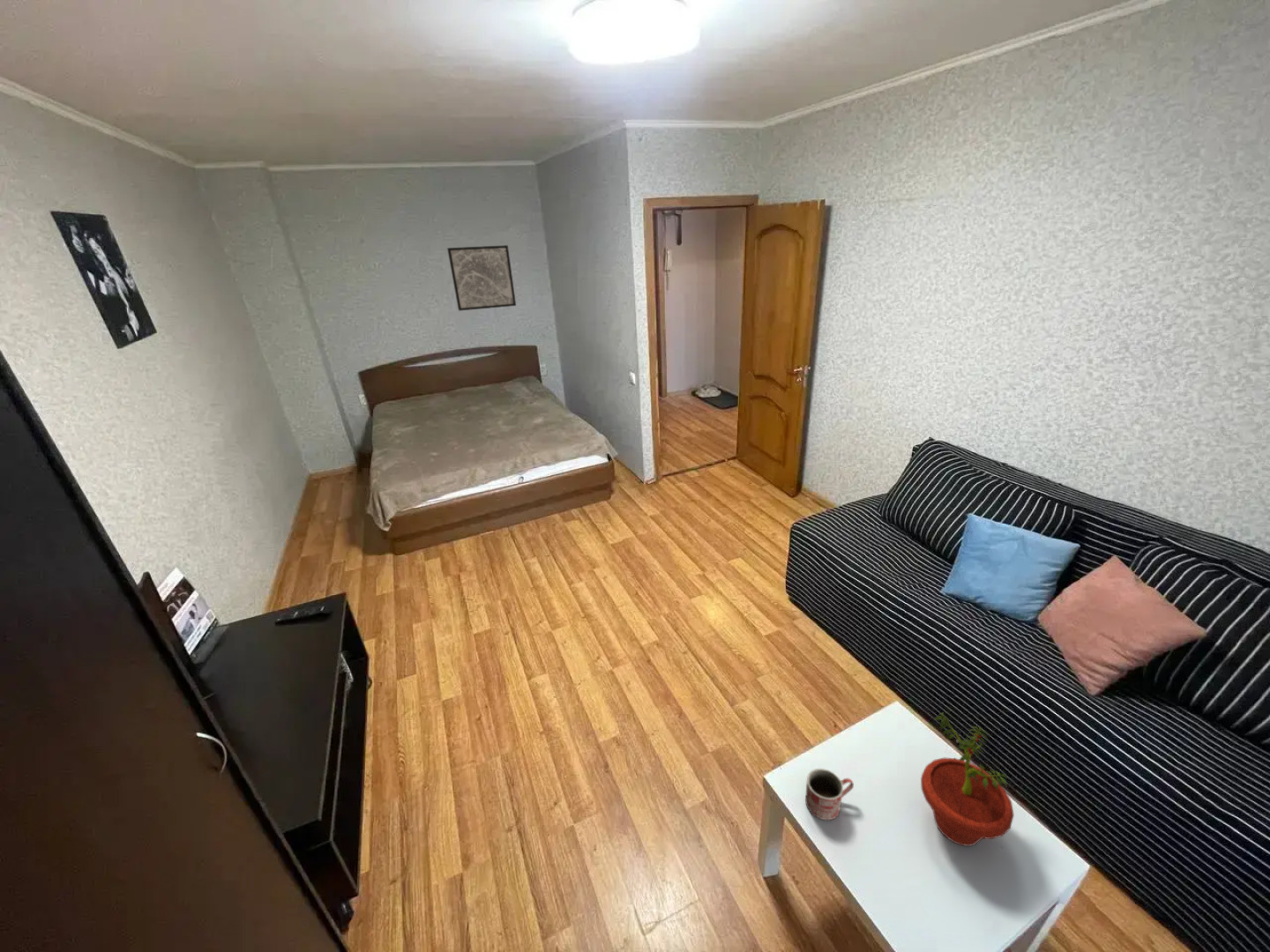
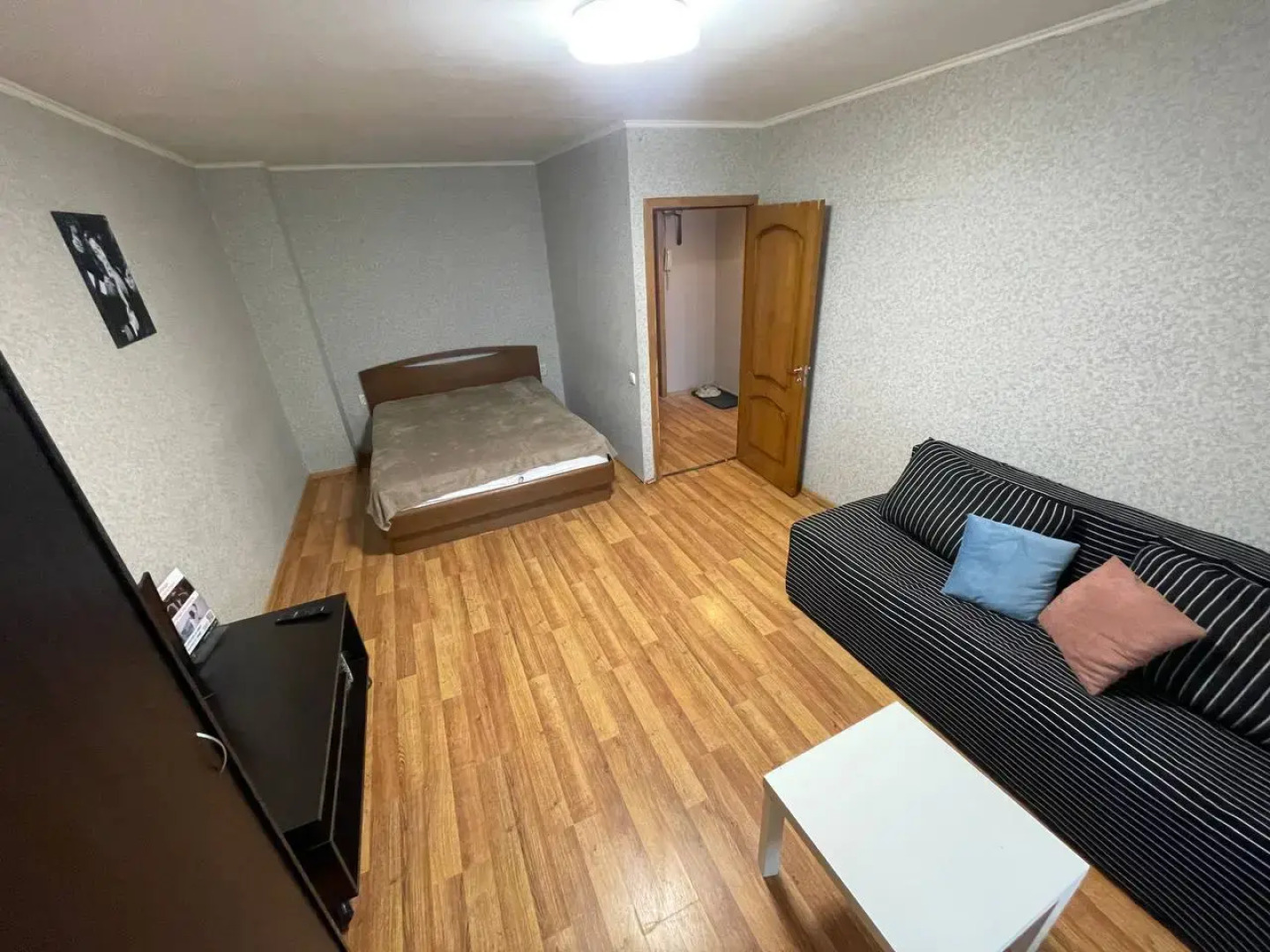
- potted plant [920,712,1015,847]
- mug [804,768,855,821]
- wall art [446,244,517,311]
